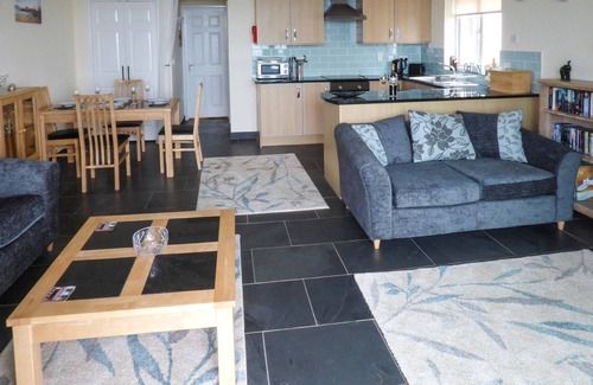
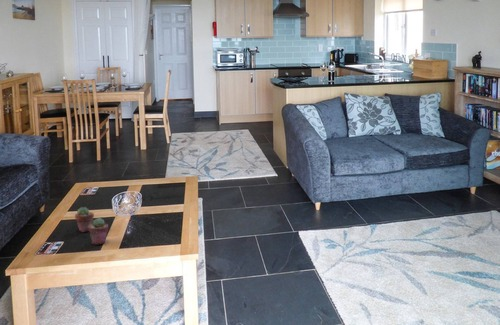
+ potted succulent [74,206,95,233]
+ potted succulent [88,217,109,246]
